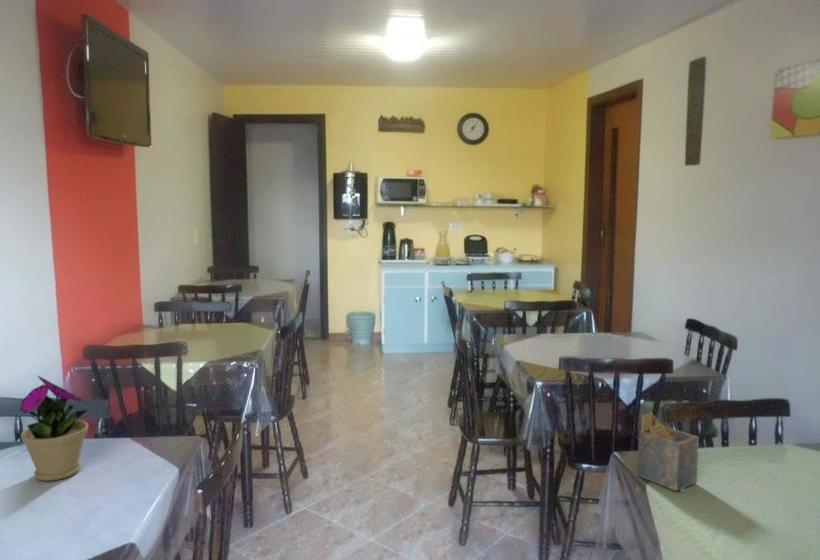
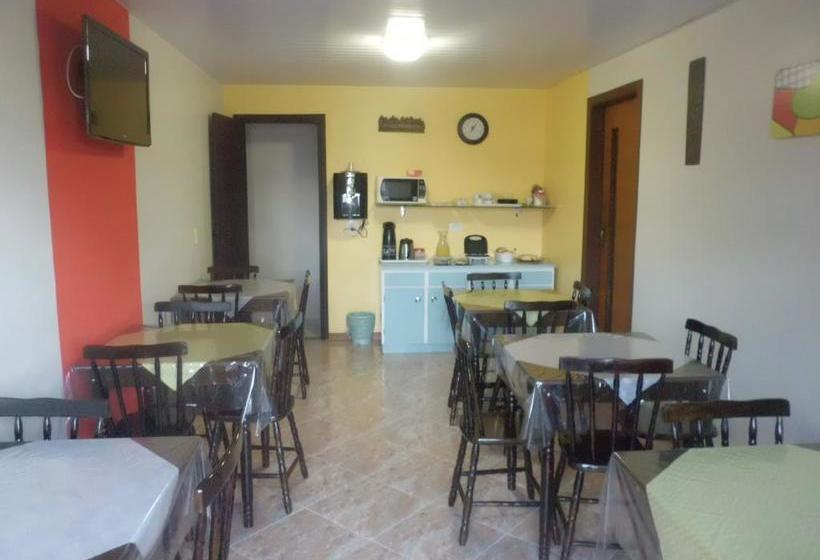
- napkin holder [636,411,700,492]
- flower pot [19,375,89,482]
